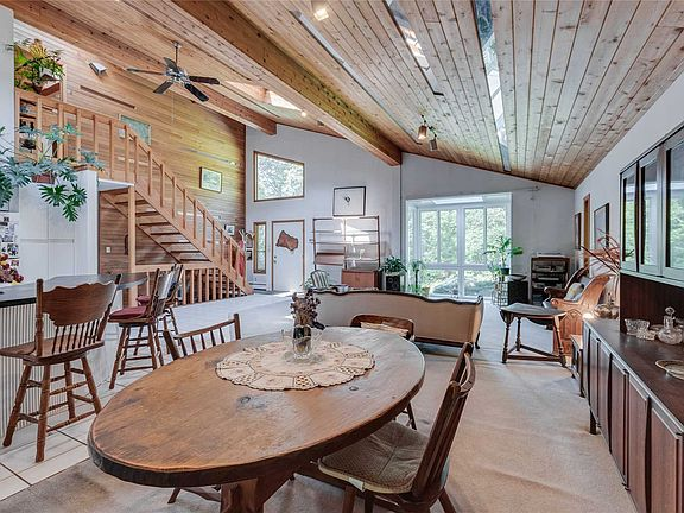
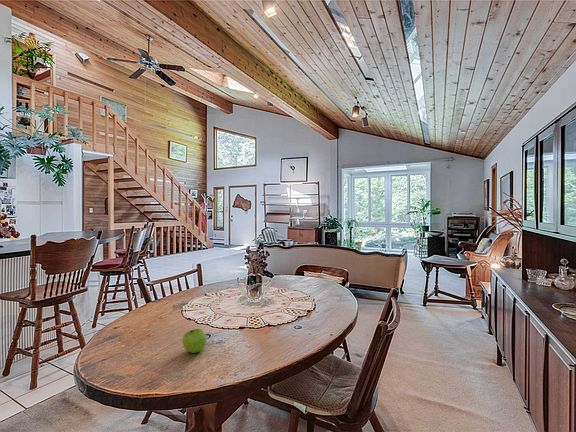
+ fruit [182,328,207,354]
